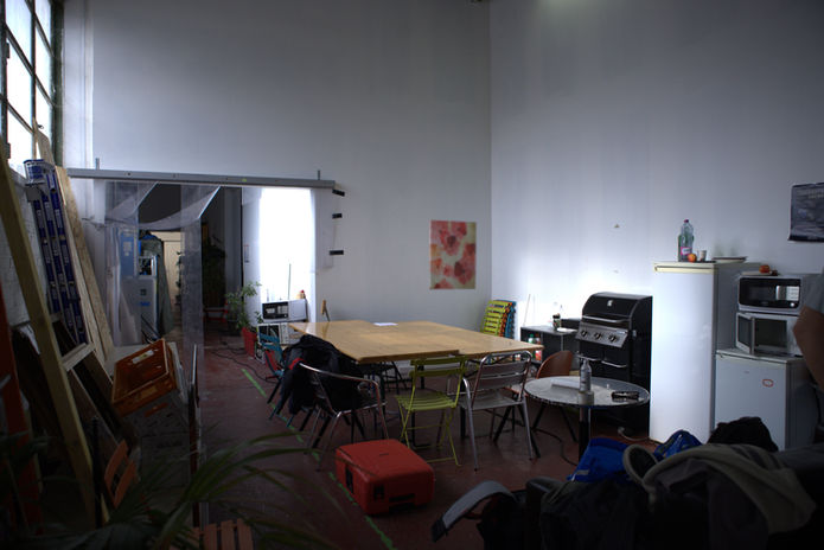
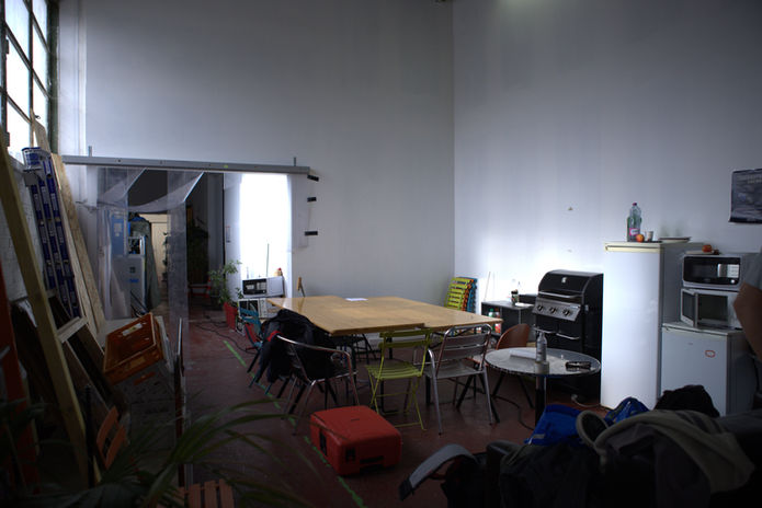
- wall art [428,219,478,290]
